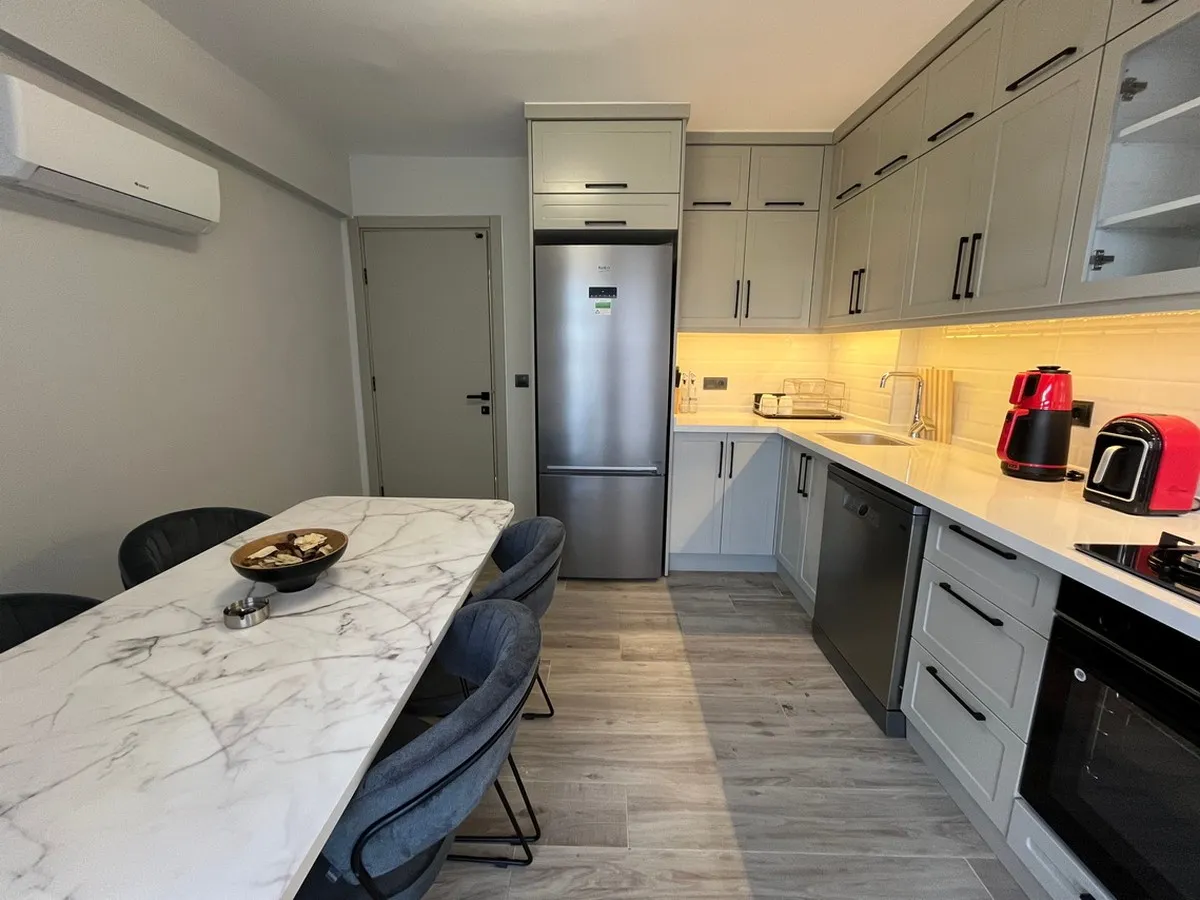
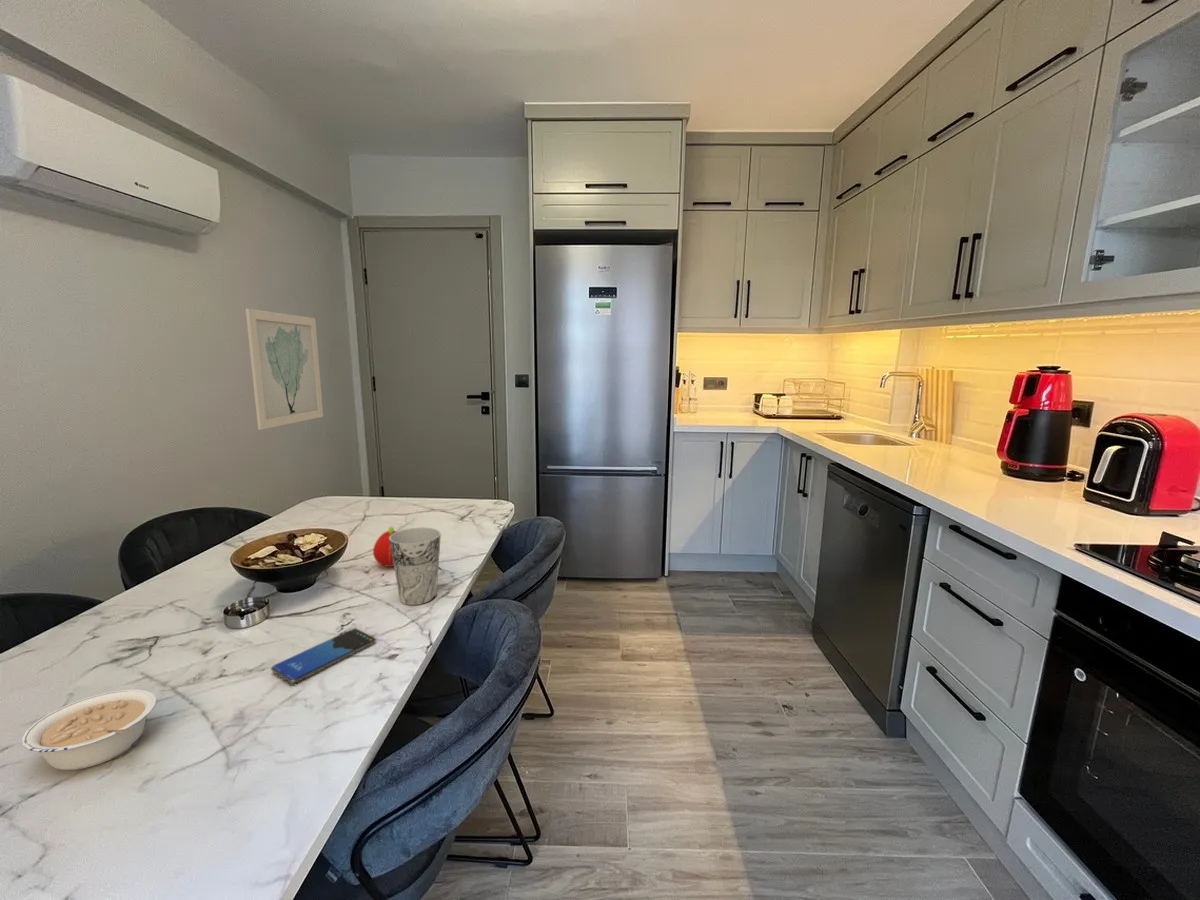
+ smartphone [270,628,377,685]
+ cup [389,526,442,606]
+ legume [21,688,158,771]
+ wall art [245,308,324,431]
+ fruit [372,525,398,568]
